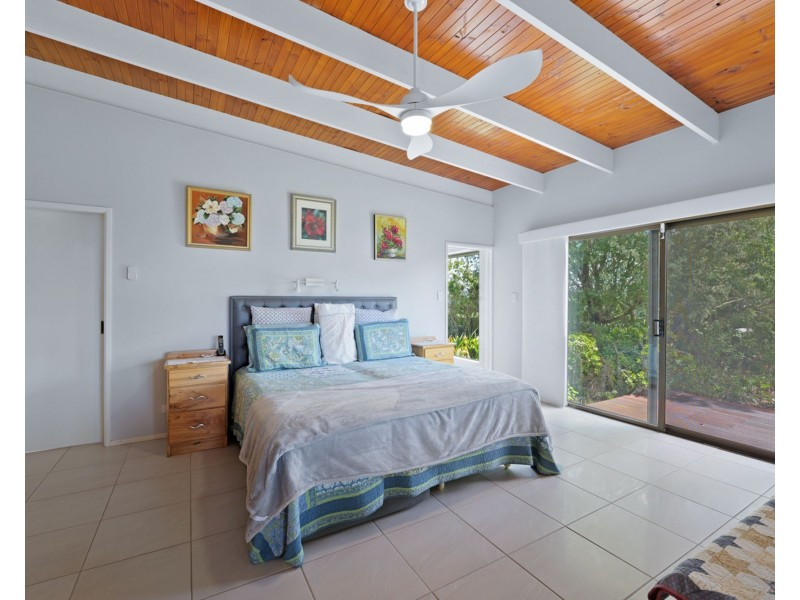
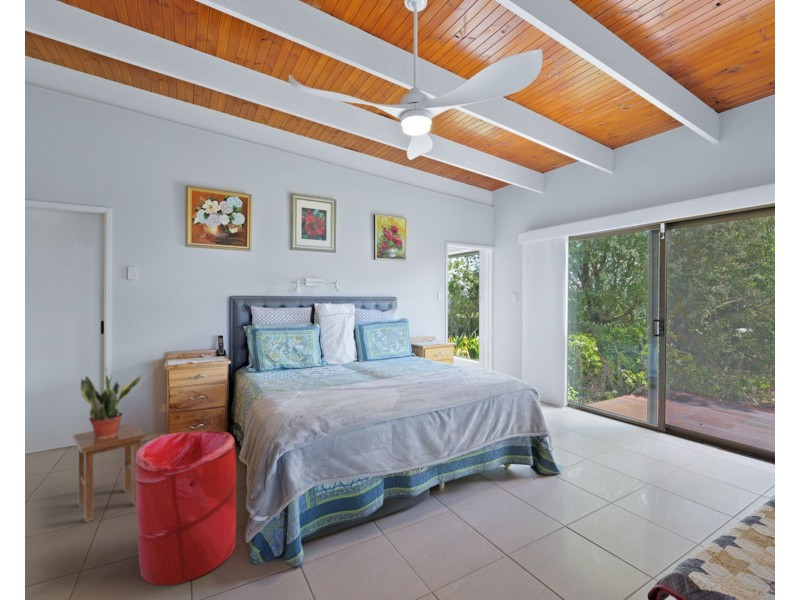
+ laundry hamper [135,430,237,586]
+ stool [72,422,146,523]
+ potted plant [79,366,142,438]
